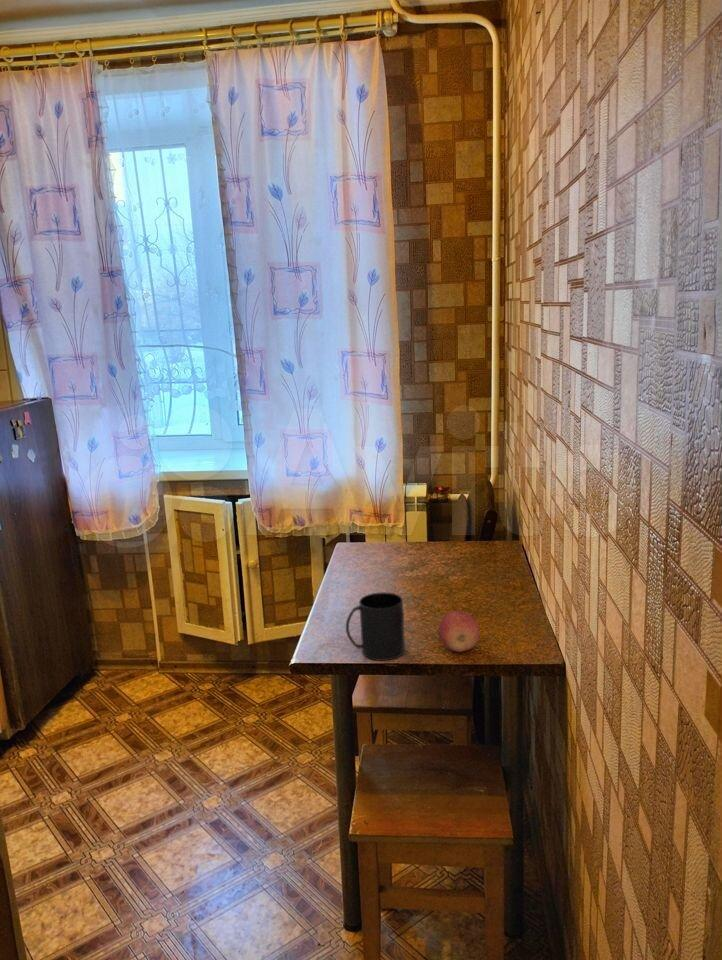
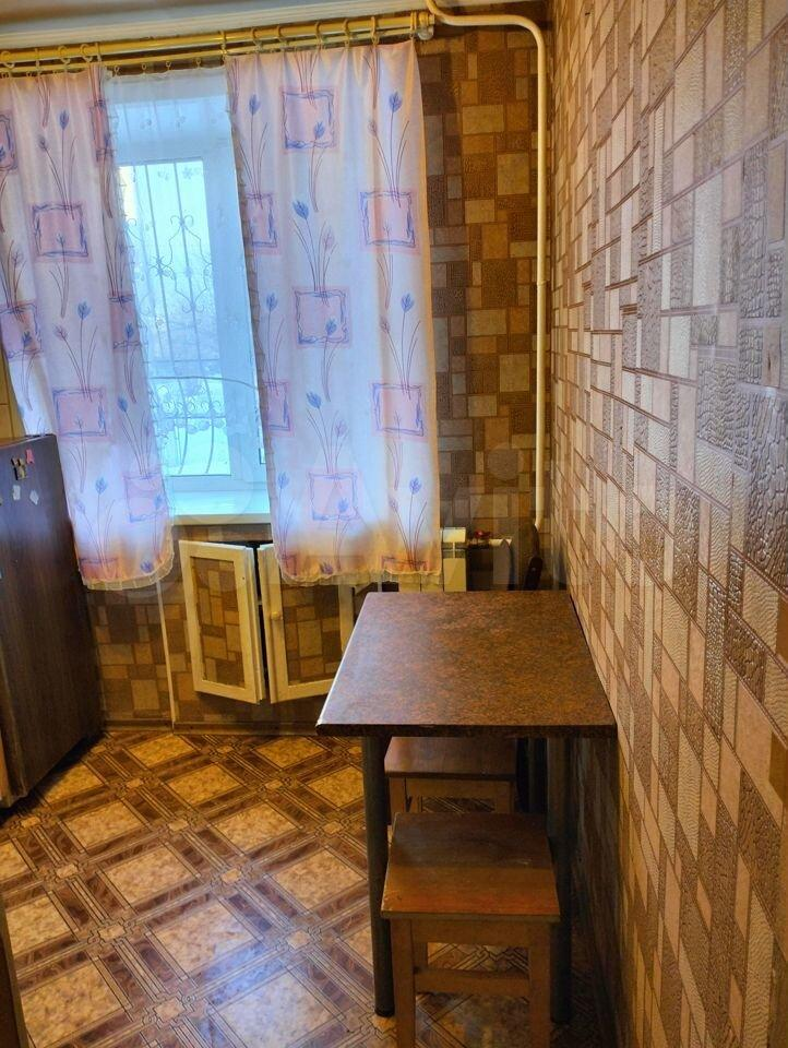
- apple [437,610,481,653]
- mug [345,591,406,662]
